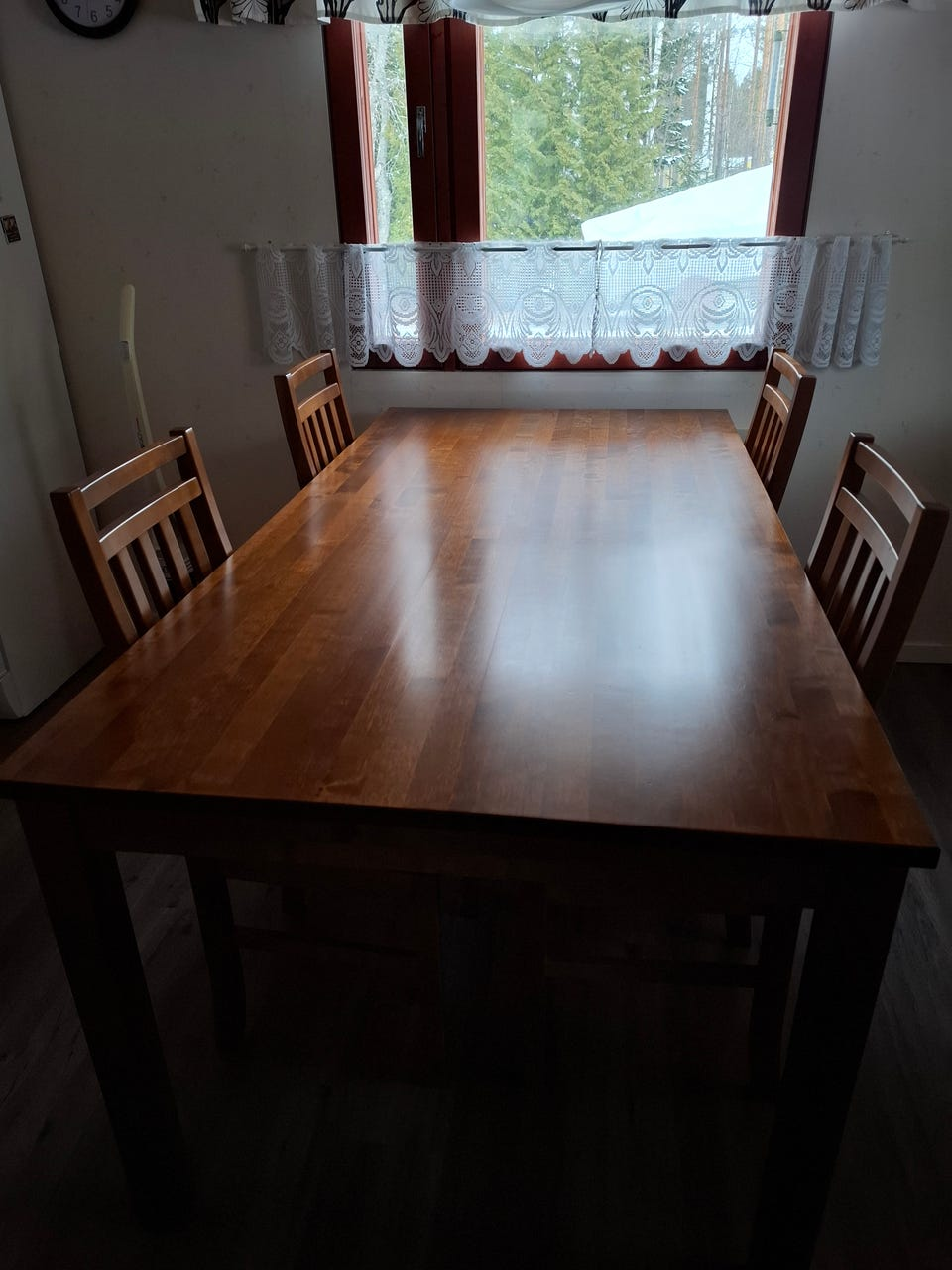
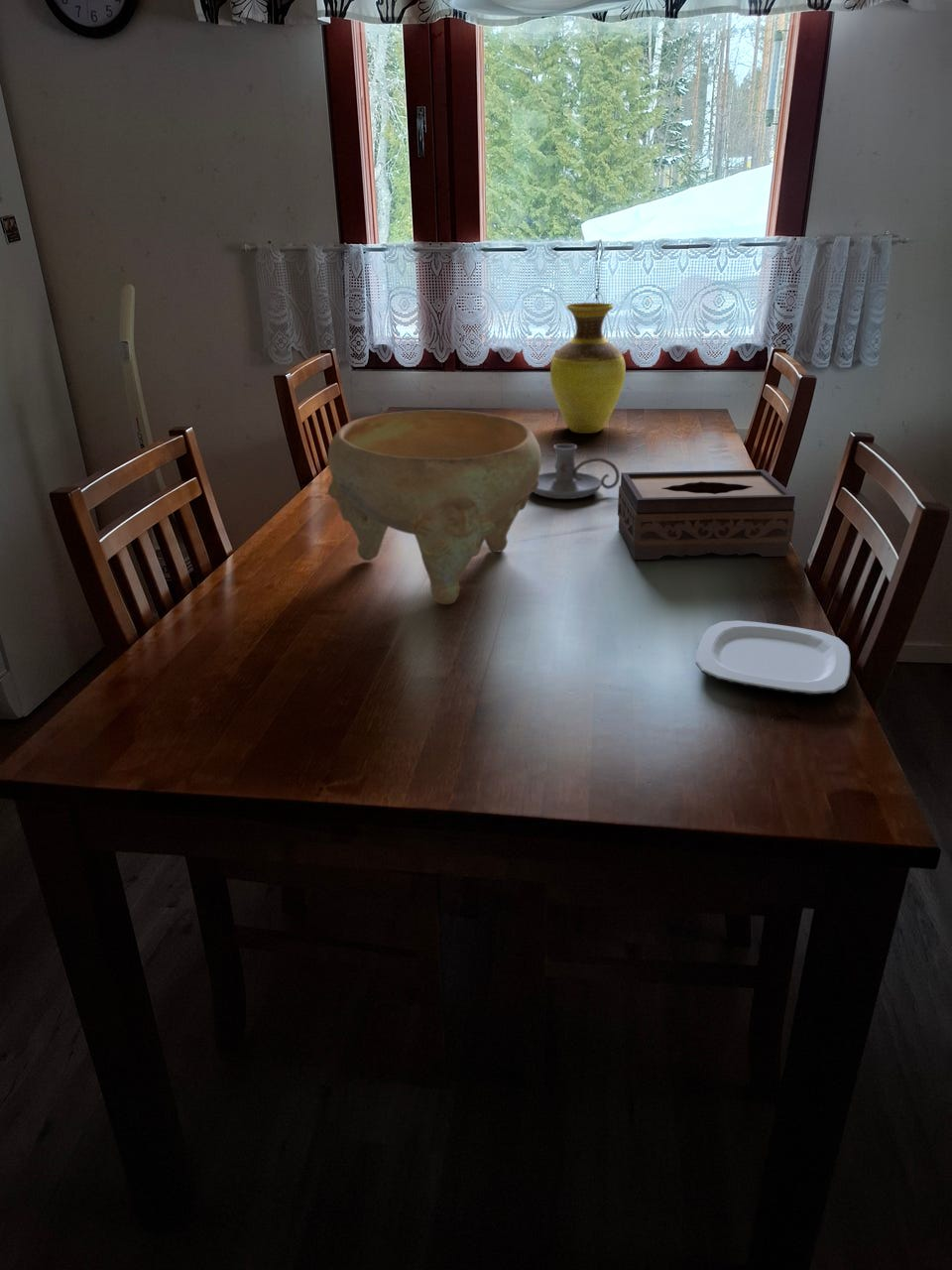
+ plate [695,619,852,696]
+ vase [549,302,627,435]
+ decorative bowl [327,409,542,605]
+ candle holder [533,443,621,500]
+ tissue box [617,468,796,561]
